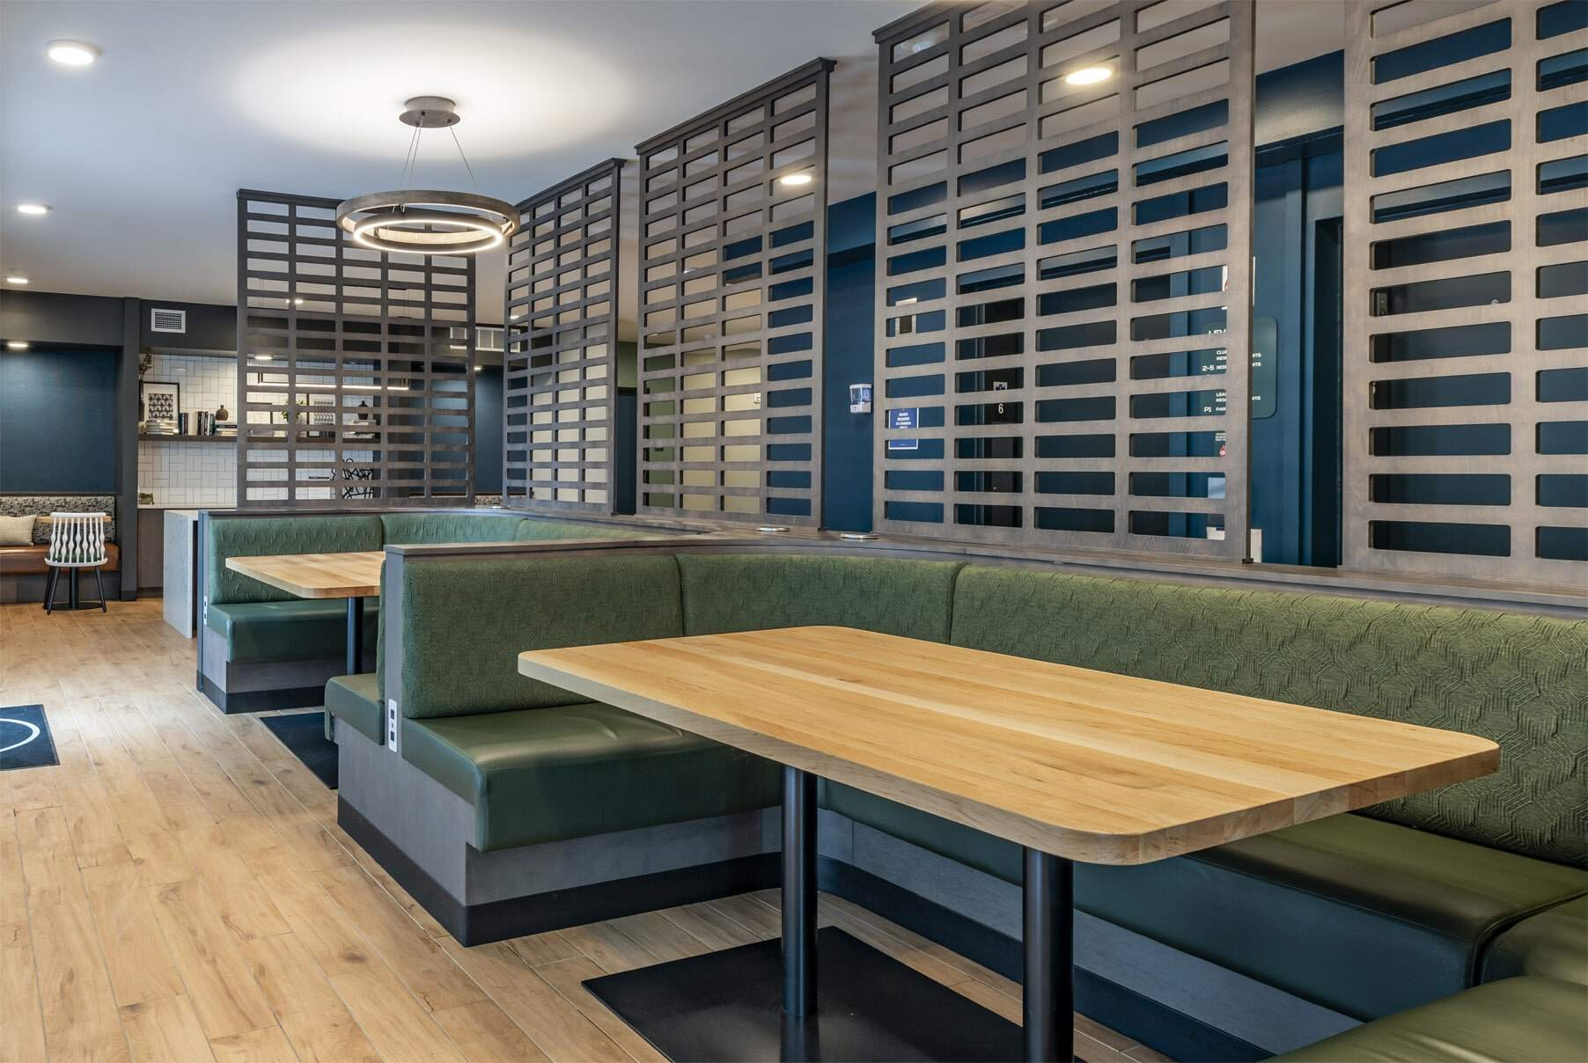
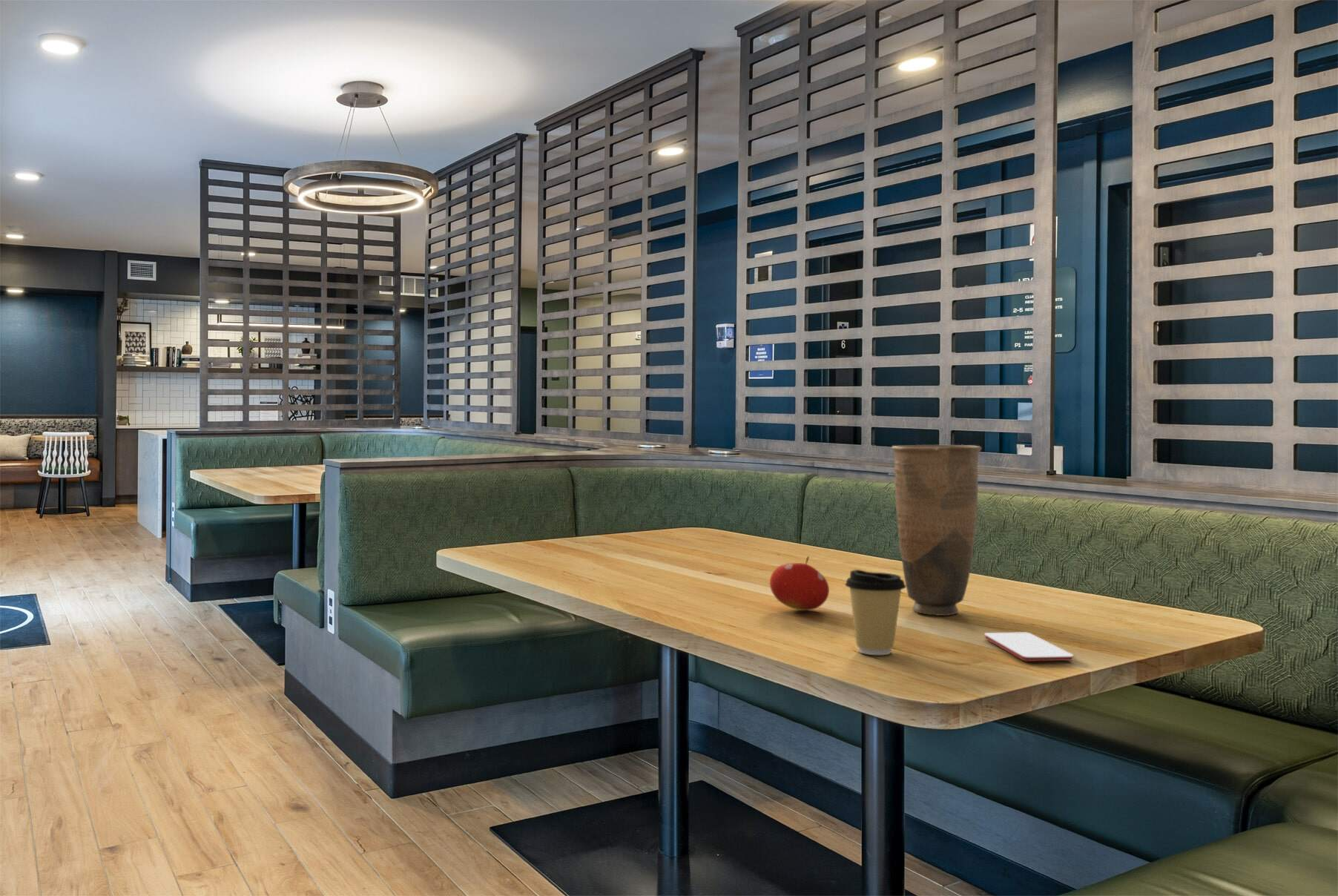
+ fruit [769,556,830,611]
+ coffee cup [845,569,906,656]
+ smartphone [984,632,1074,662]
+ vase [891,444,982,616]
